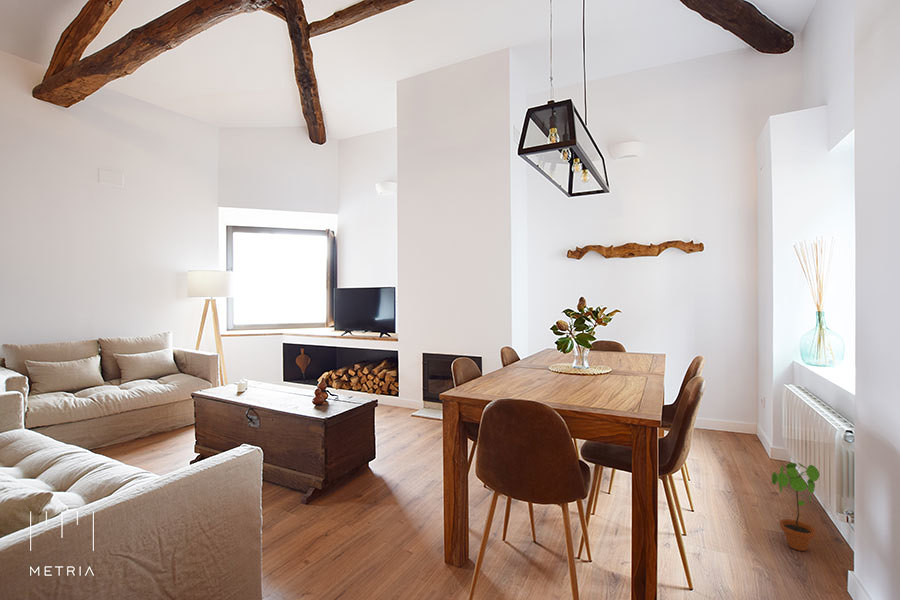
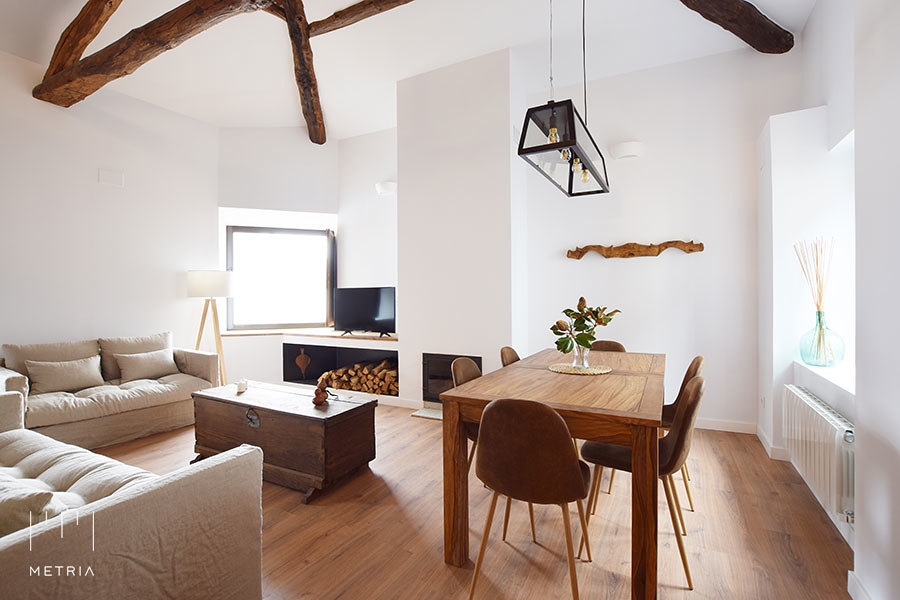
- potted plant [771,462,820,552]
